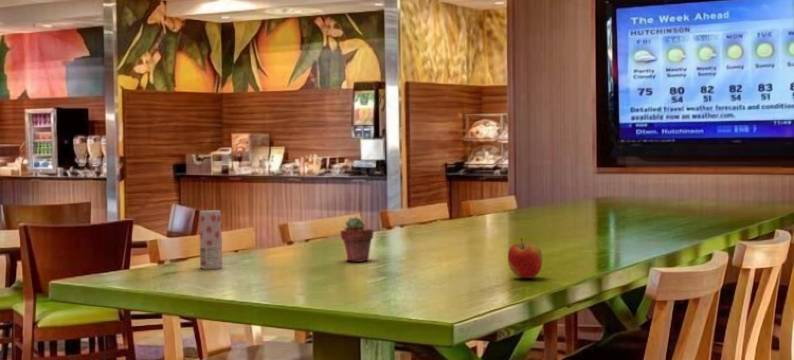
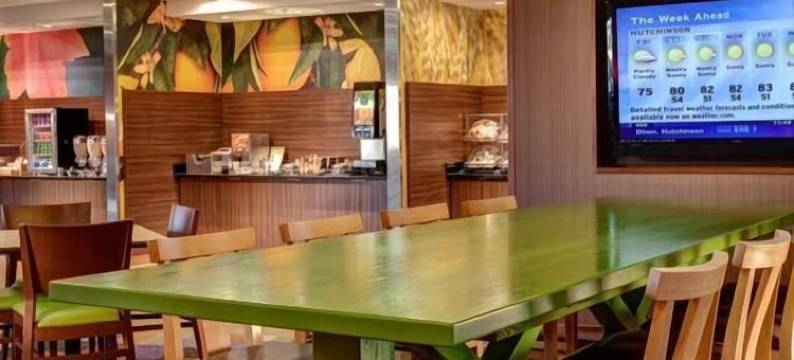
- apple [507,237,543,279]
- potted succulent [339,216,375,263]
- beverage can [198,209,223,270]
